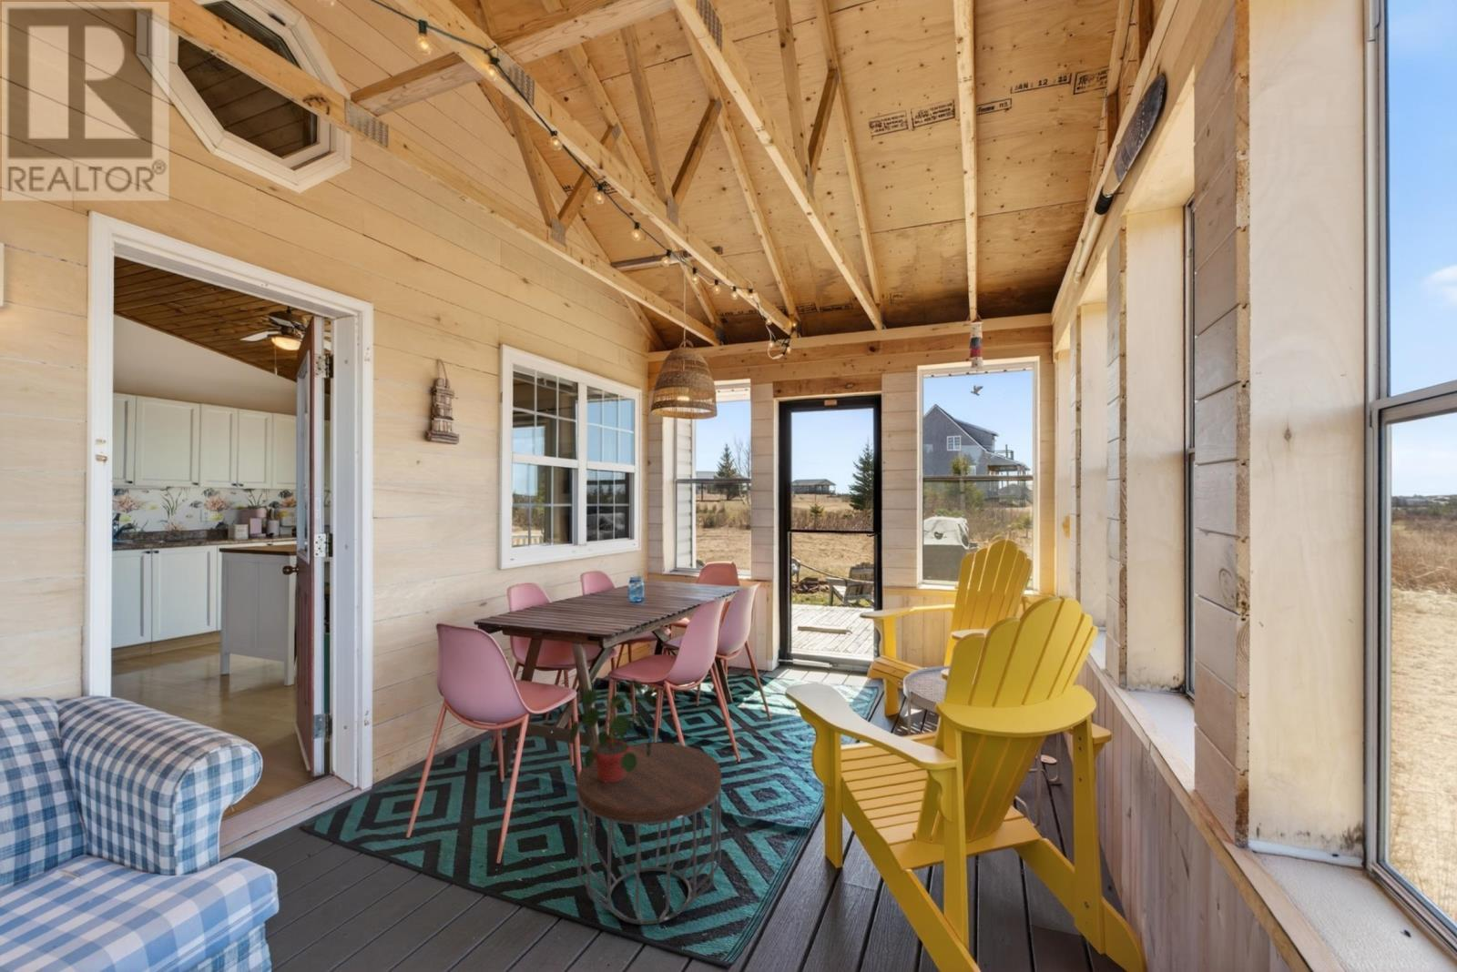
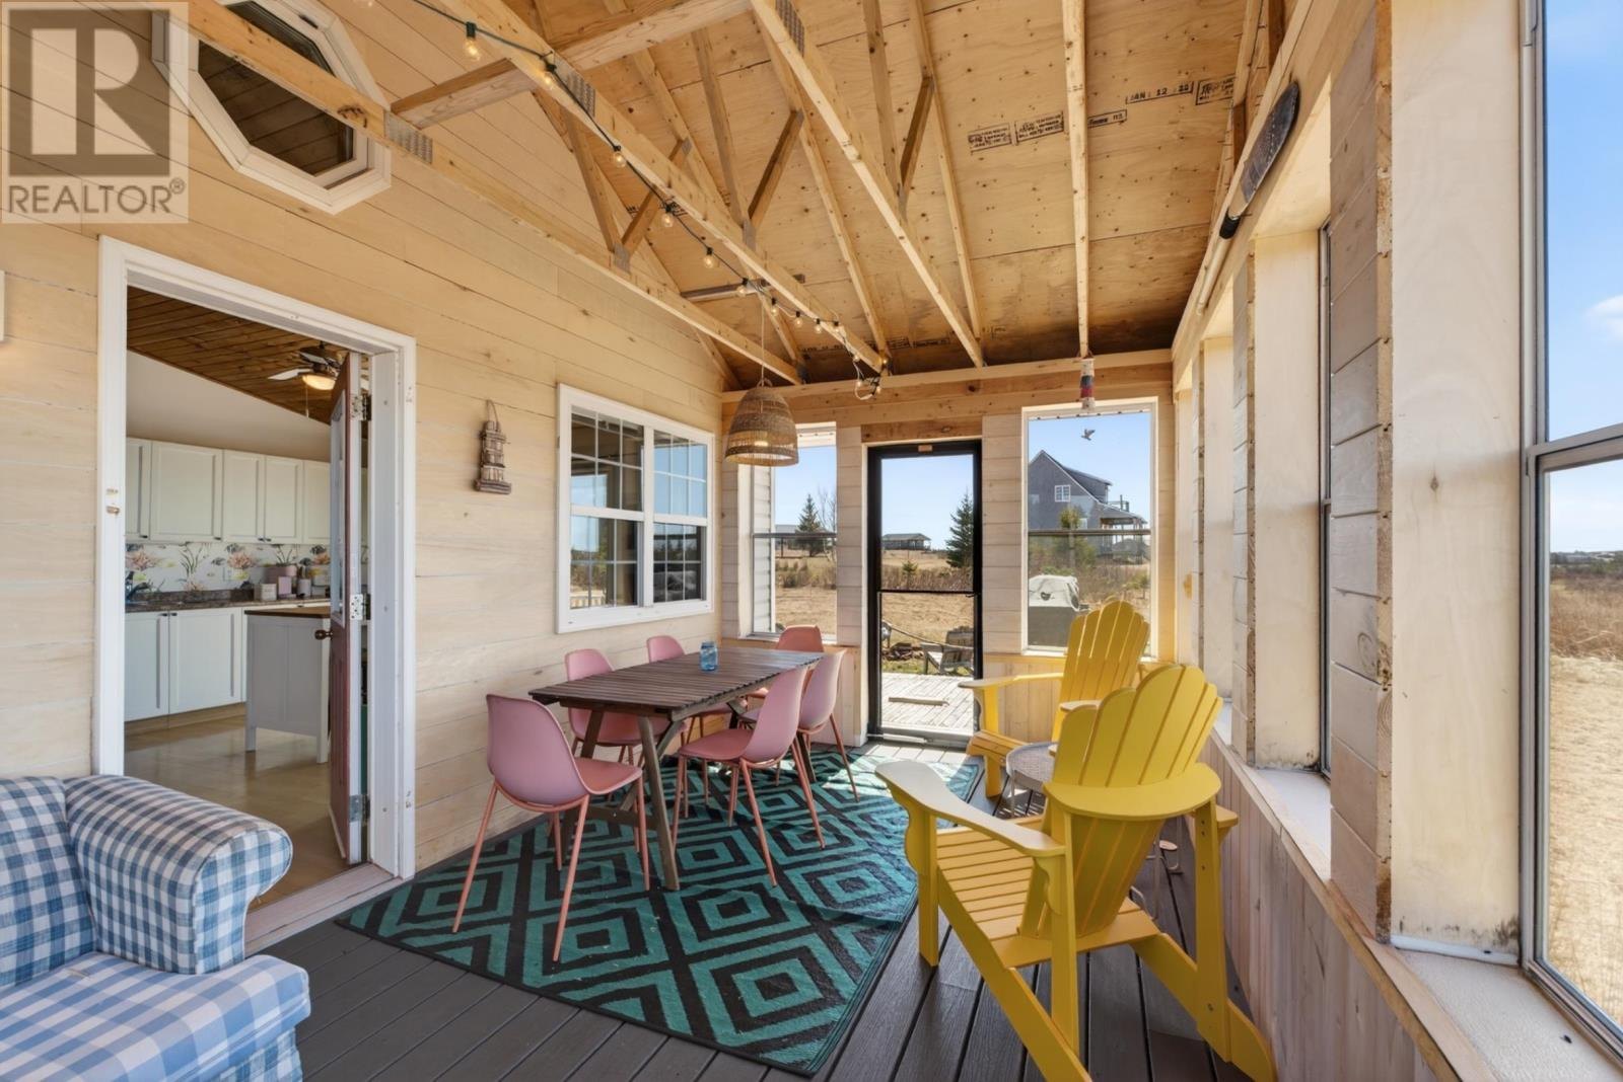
- potted plant [570,678,655,782]
- side table [576,742,723,925]
